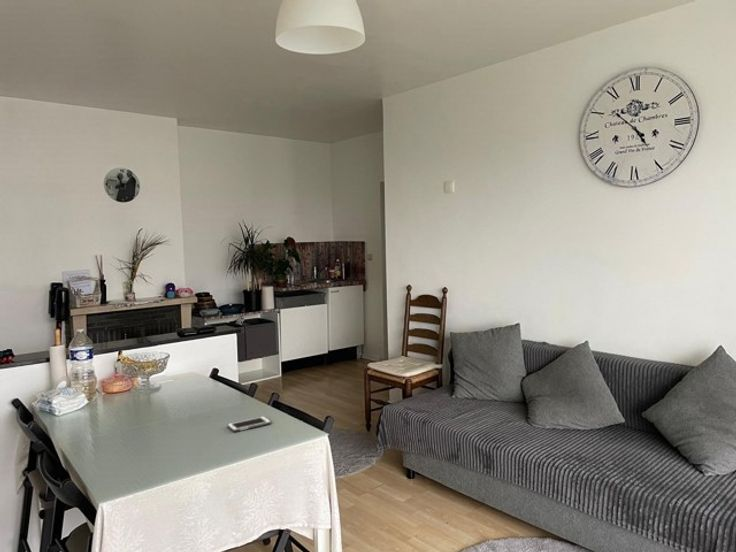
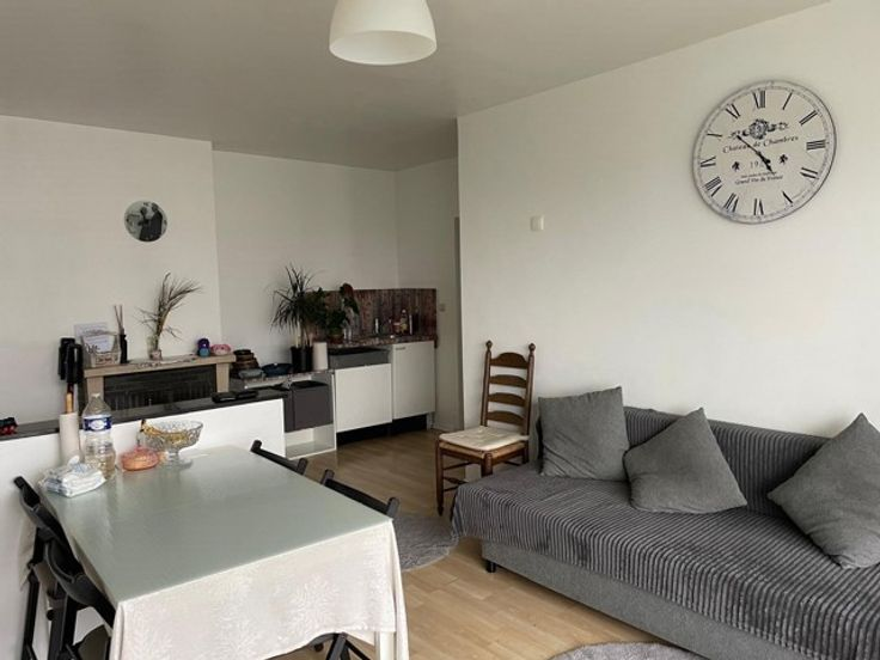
- cell phone [226,415,272,433]
